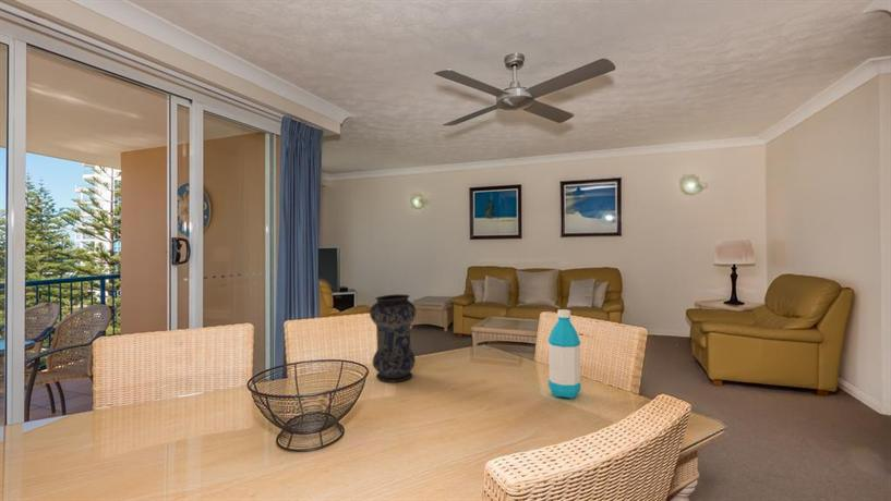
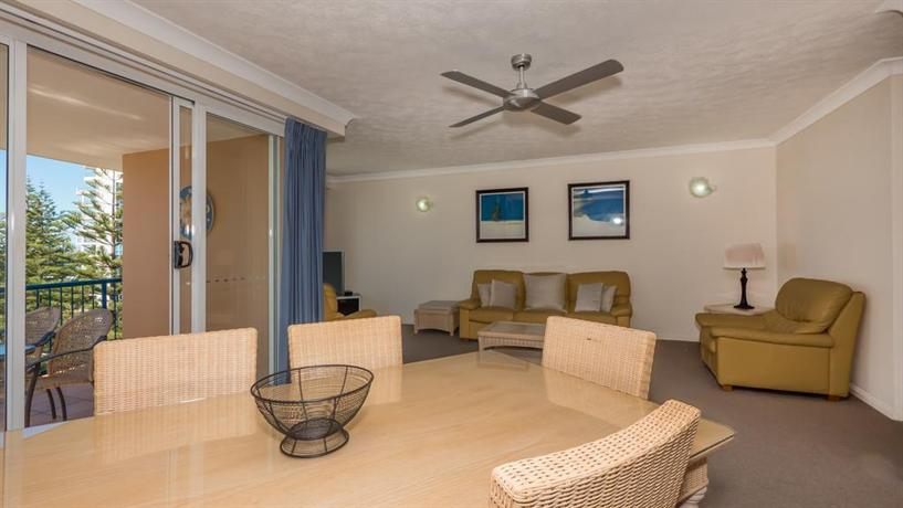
- water bottle [547,308,581,400]
- vase [369,293,417,383]
